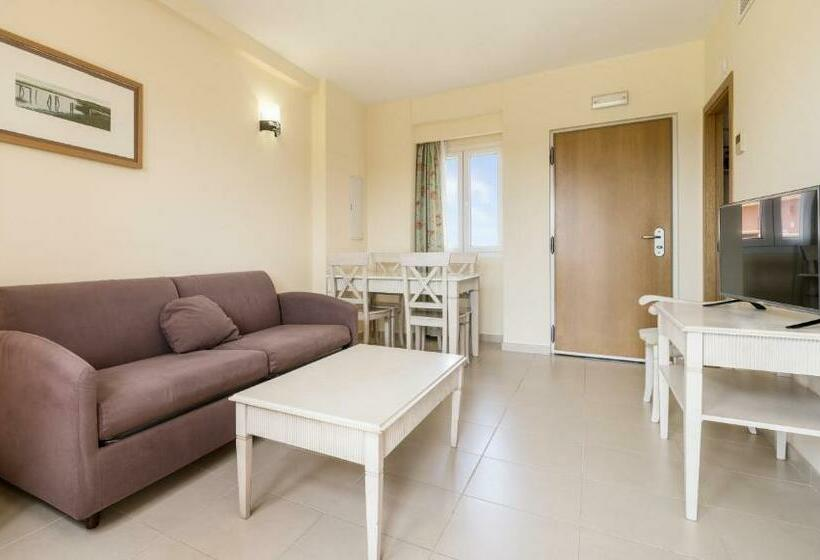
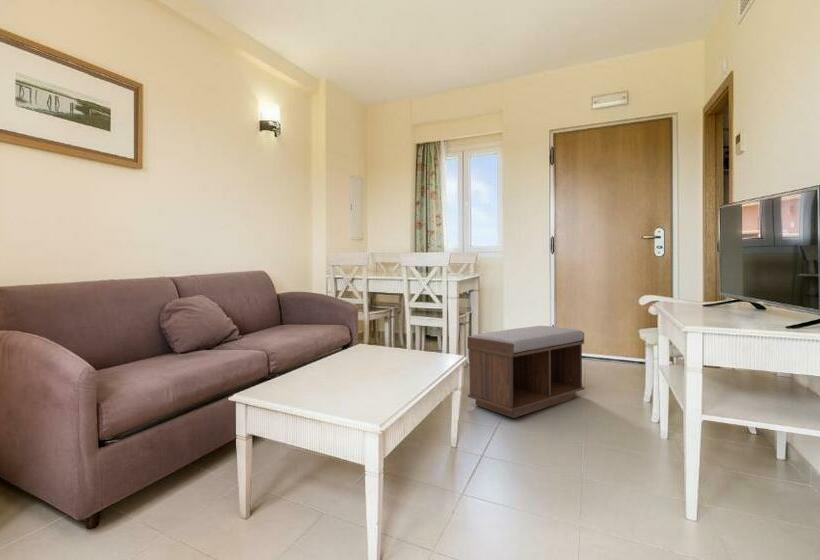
+ bench [466,325,585,419]
